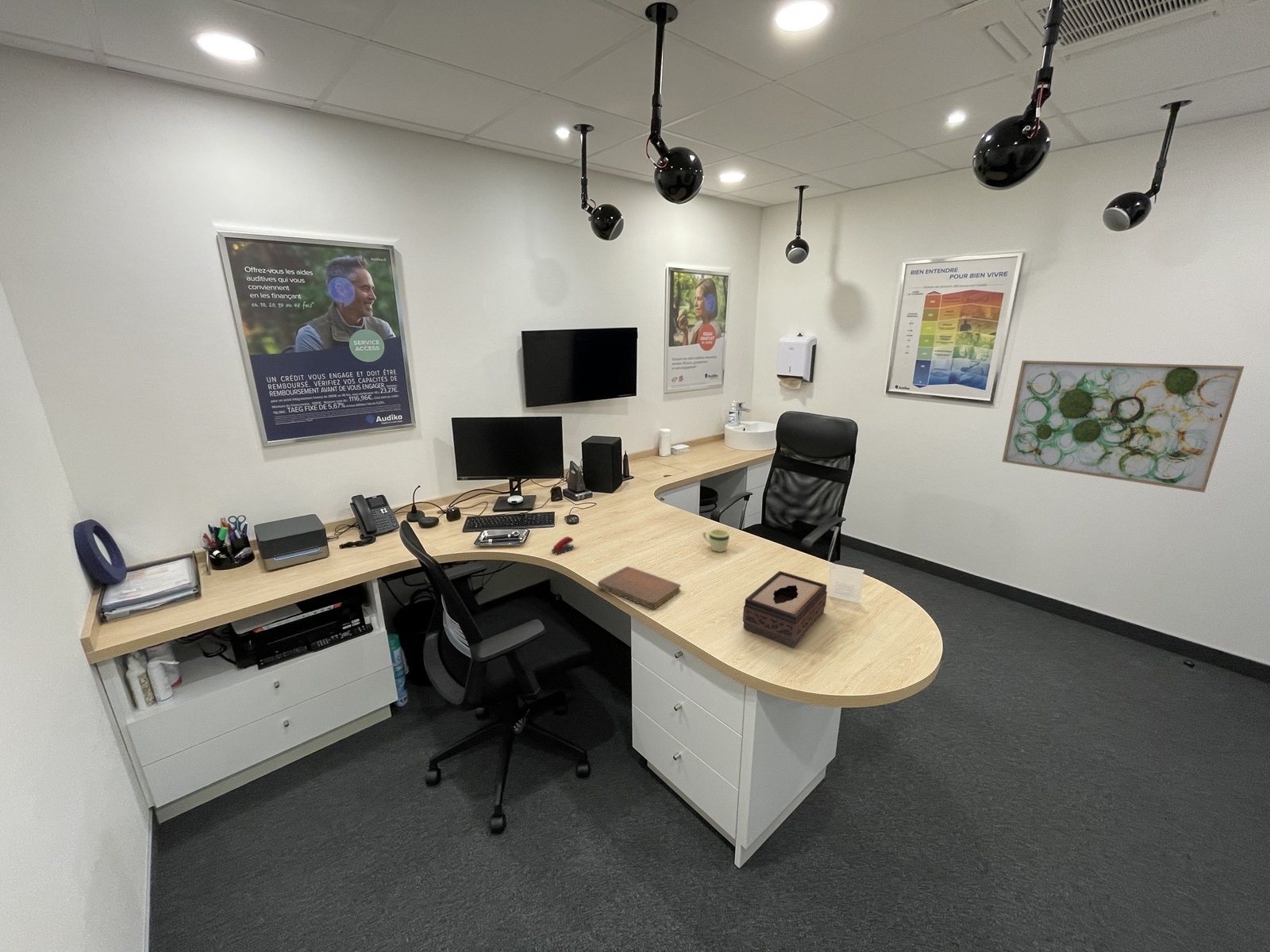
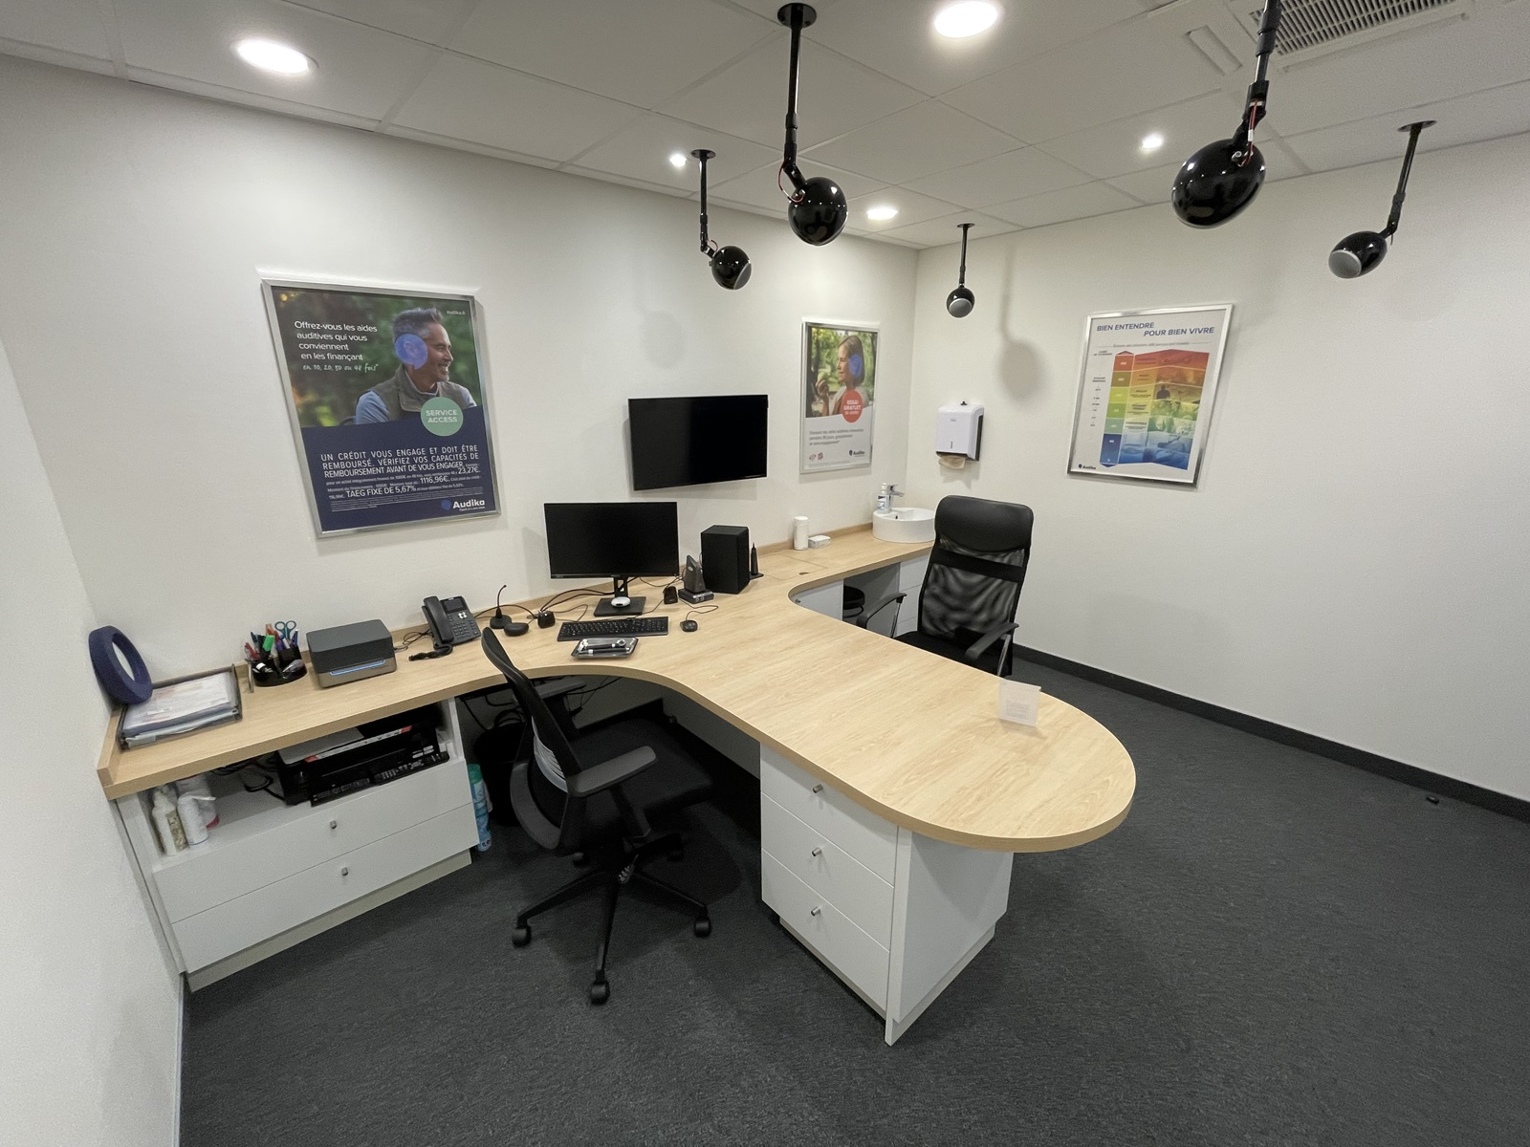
- notebook [597,566,682,610]
- wall art [1001,359,1245,493]
- mug [702,528,730,553]
- tissue box [742,570,828,648]
- stapler [551,536,575,555]
